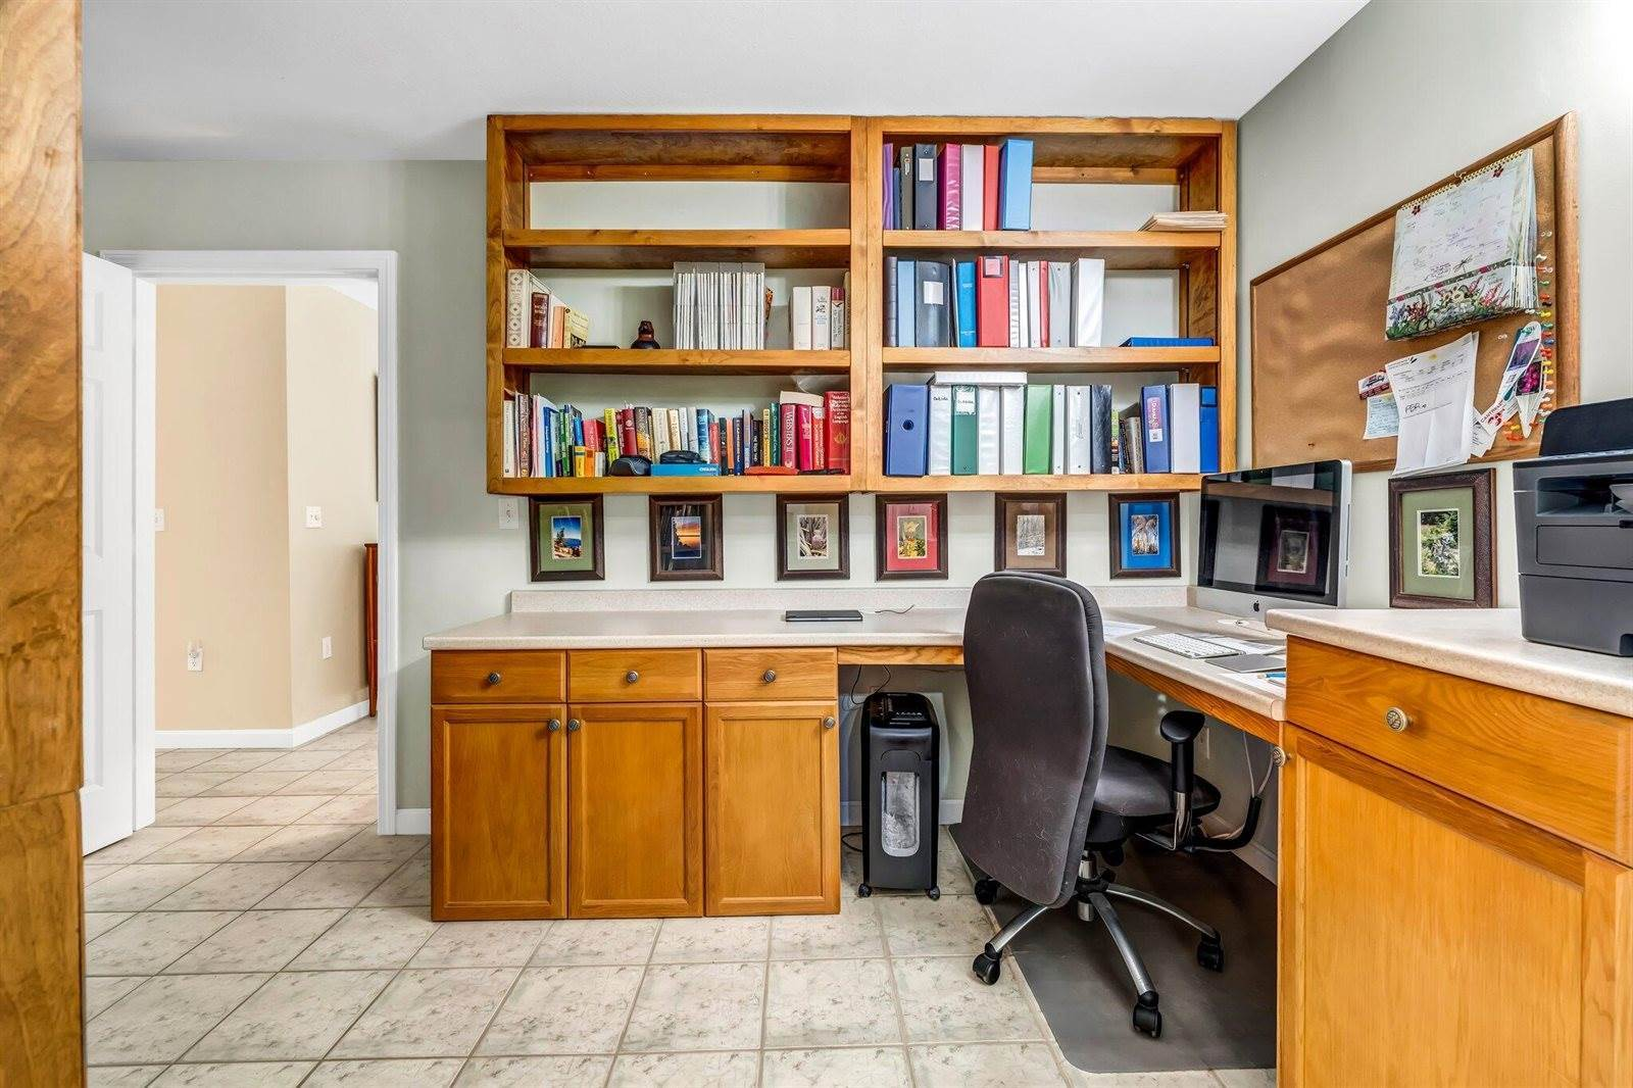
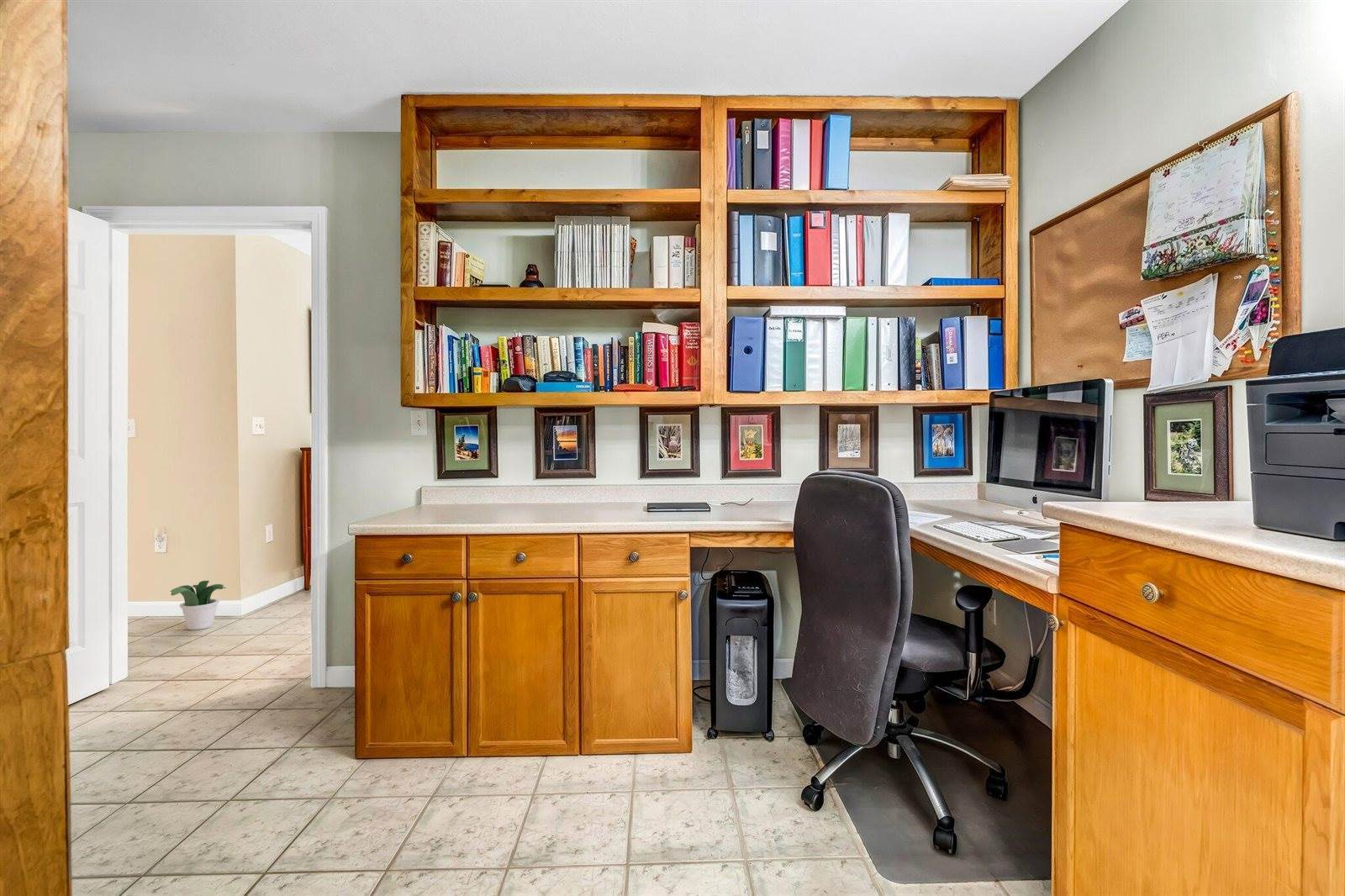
+ potted plant [170,580,227,630]
